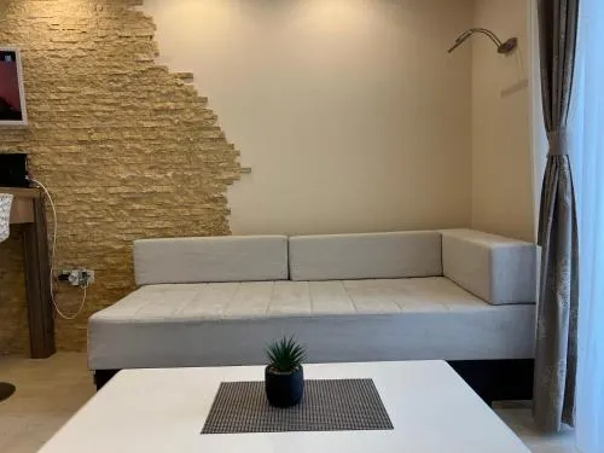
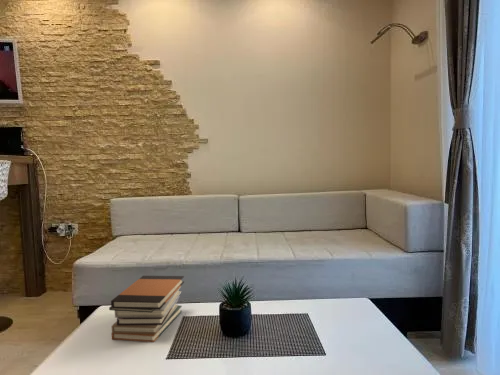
+ book stack [108,275,185,343]
